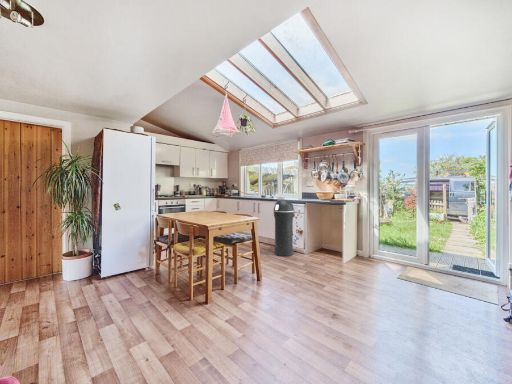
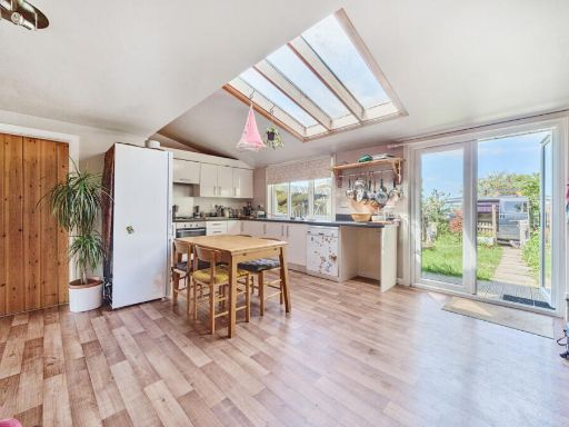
- trash can [273,198,295,257]
